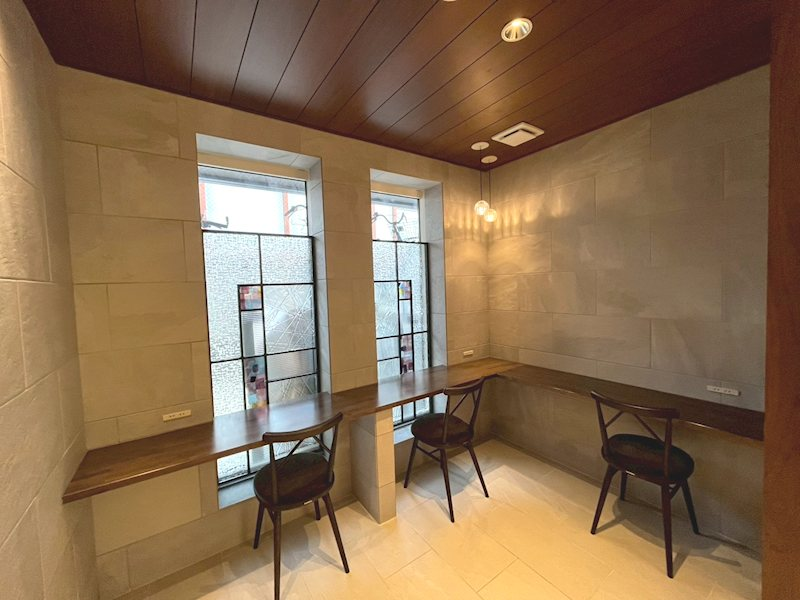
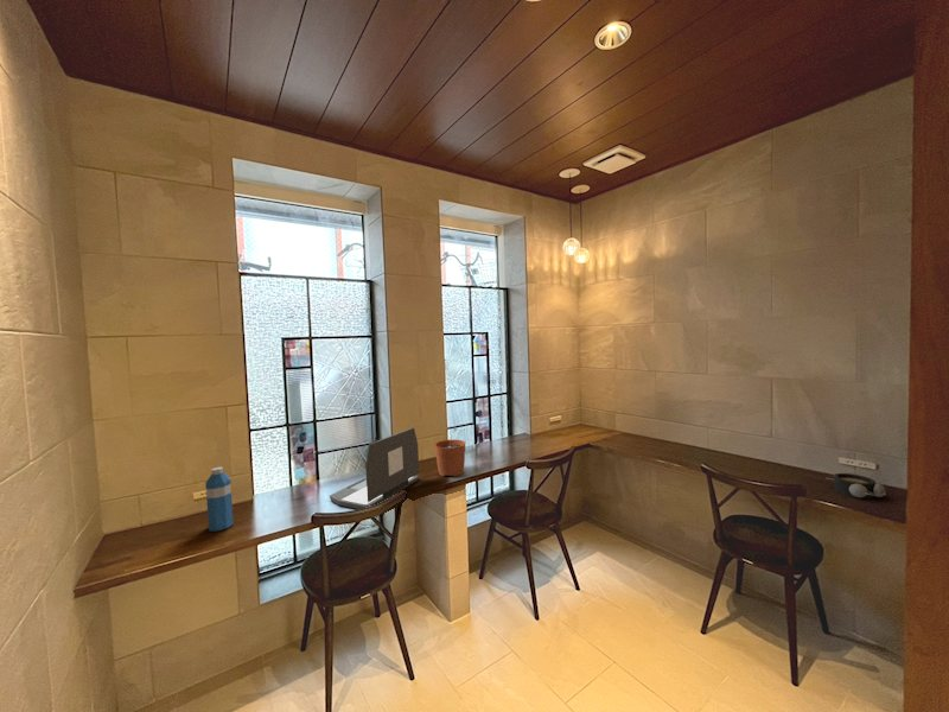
+ alarm clock [826,472,887,500]
+ water bottle [204,466,235,533]
+ plant pot [433,427,466,477]
+ laptop [329,426,421,510]
